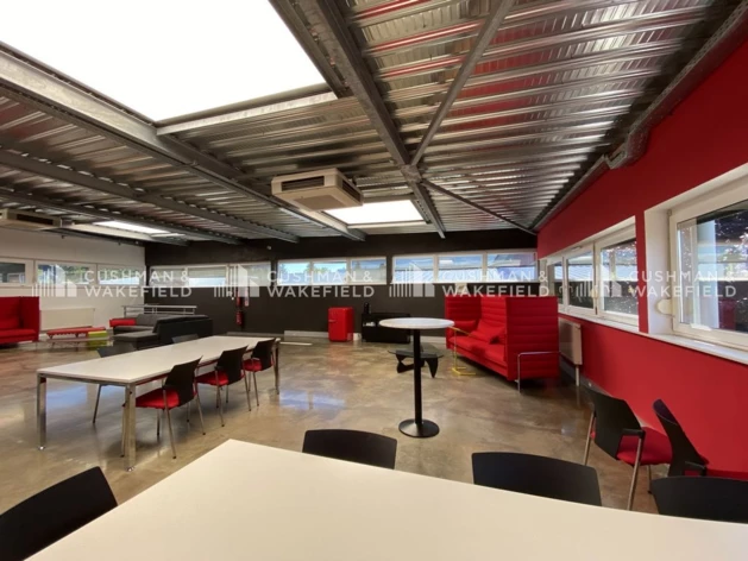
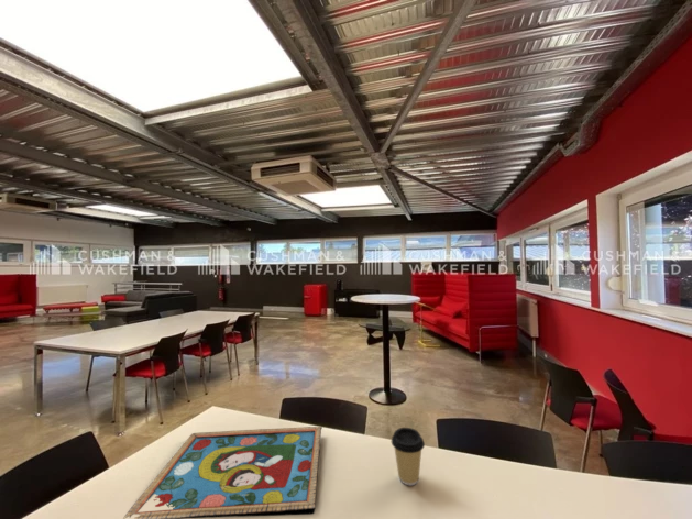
+ coffee cup [391,427,426,486]
+ framed painting [122,426,323,519]
